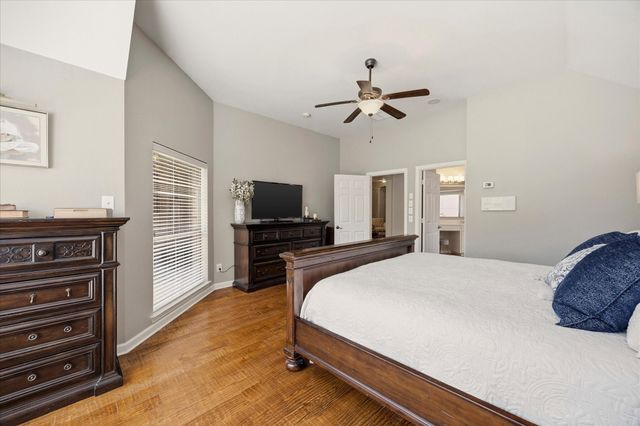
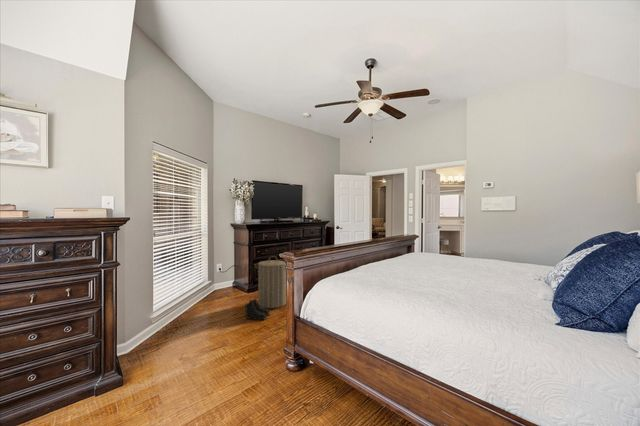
+ laundry hamper [254,255,287,309]
+ boots [244,297,271,321]
